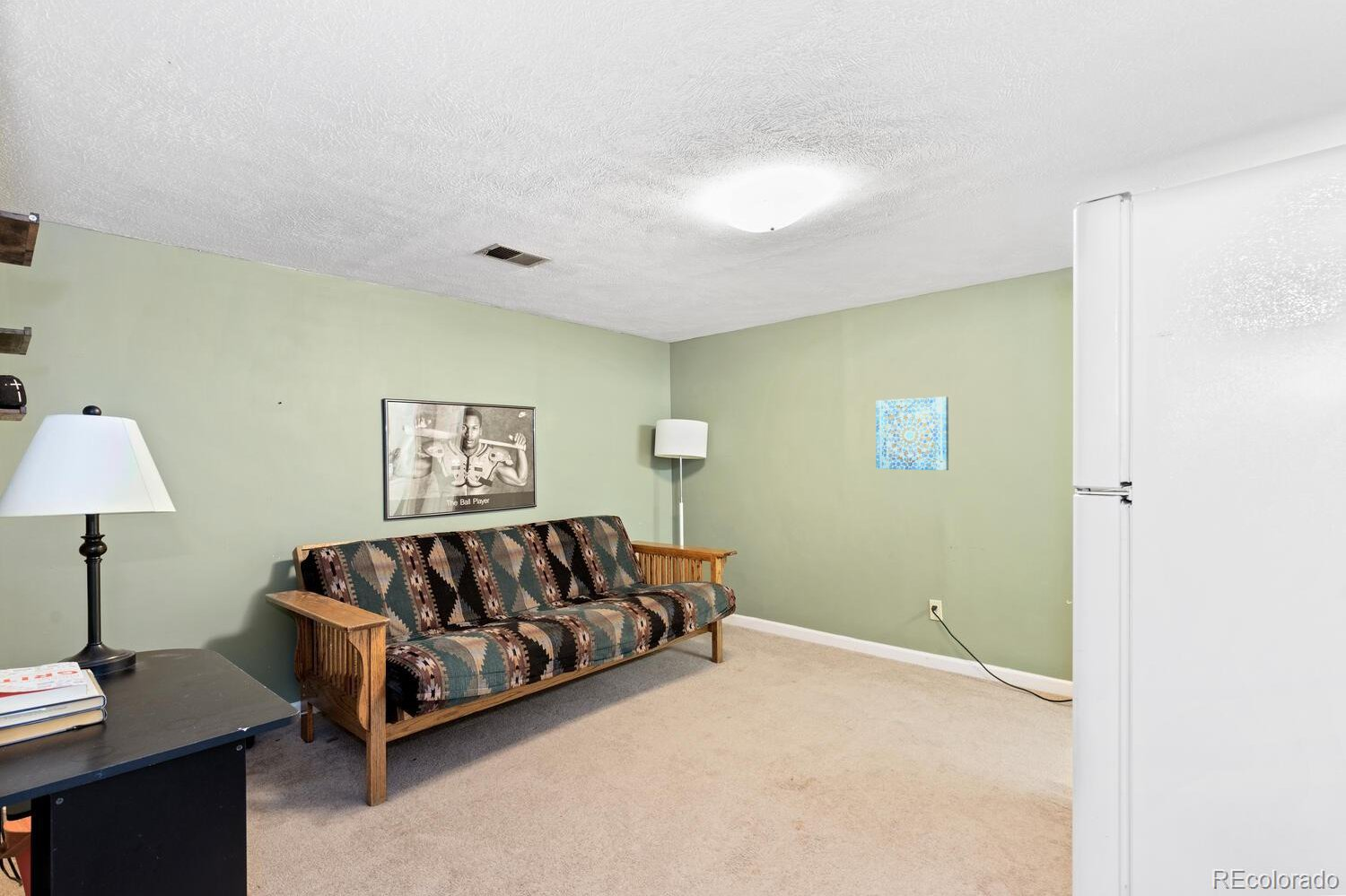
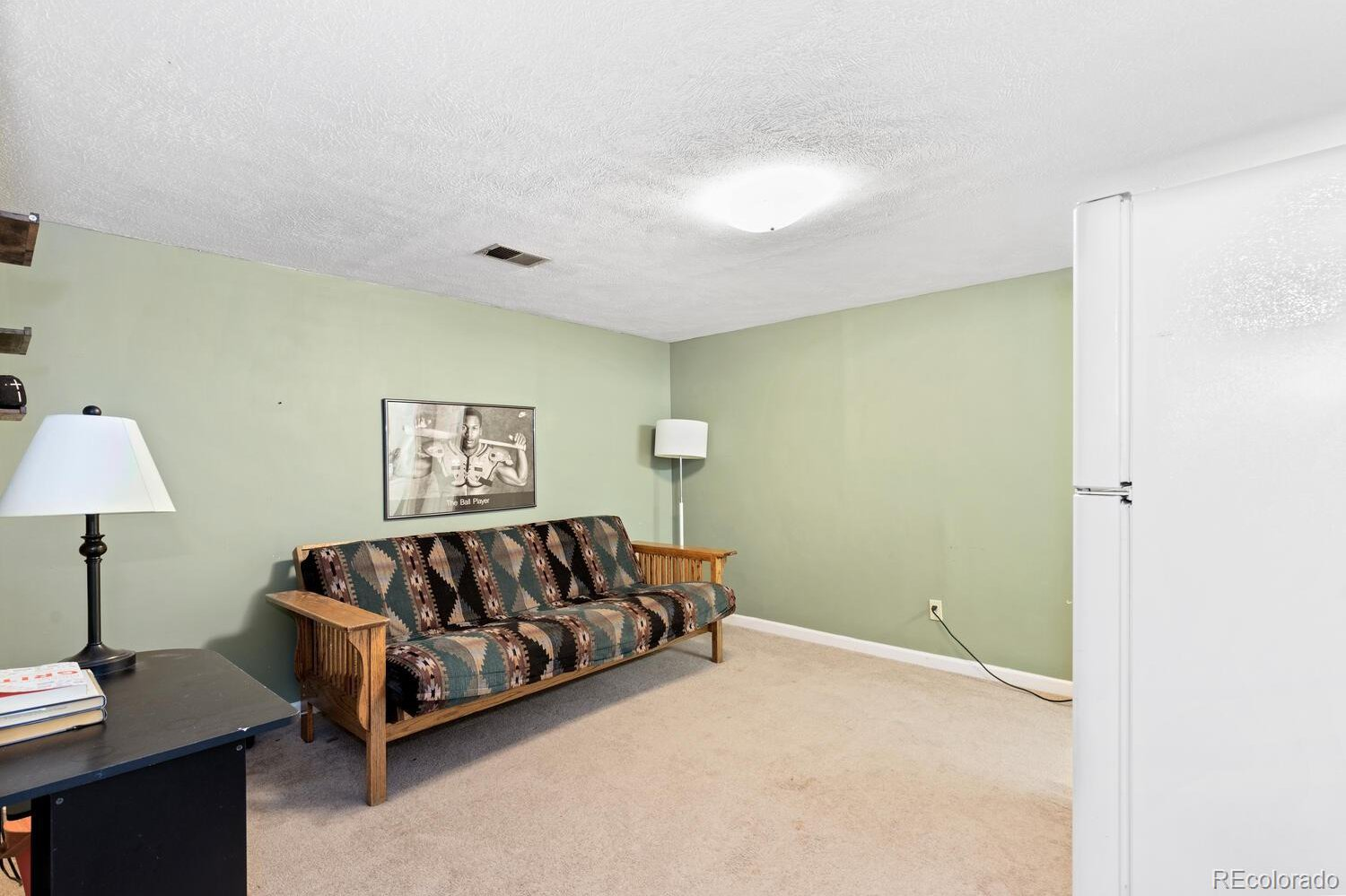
- wall art [875,396,949,471]
